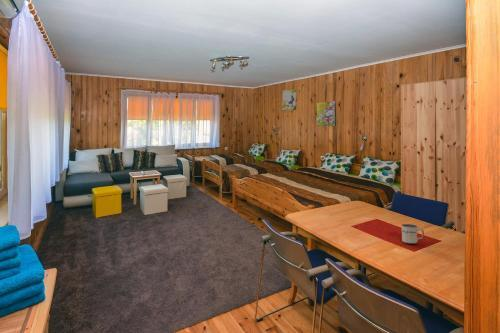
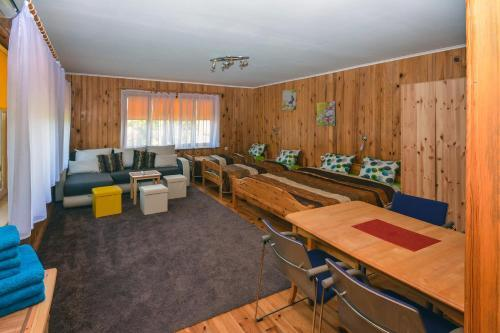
- mug [401,223,425,245]
